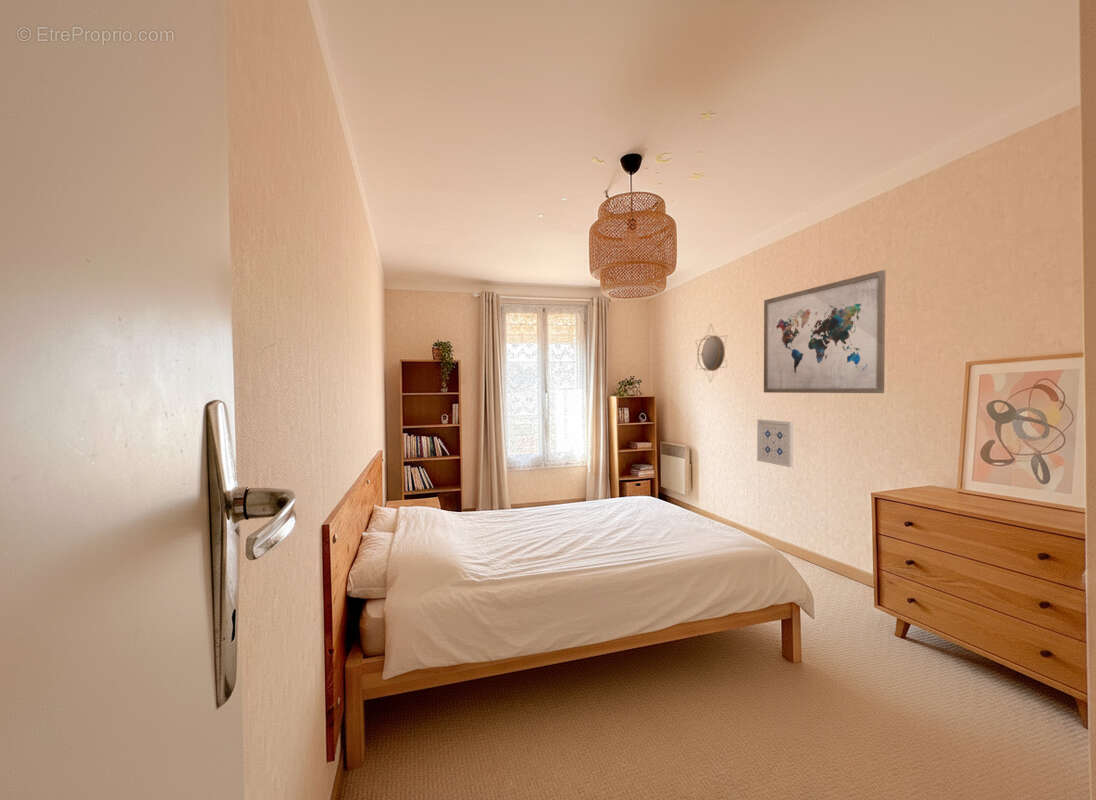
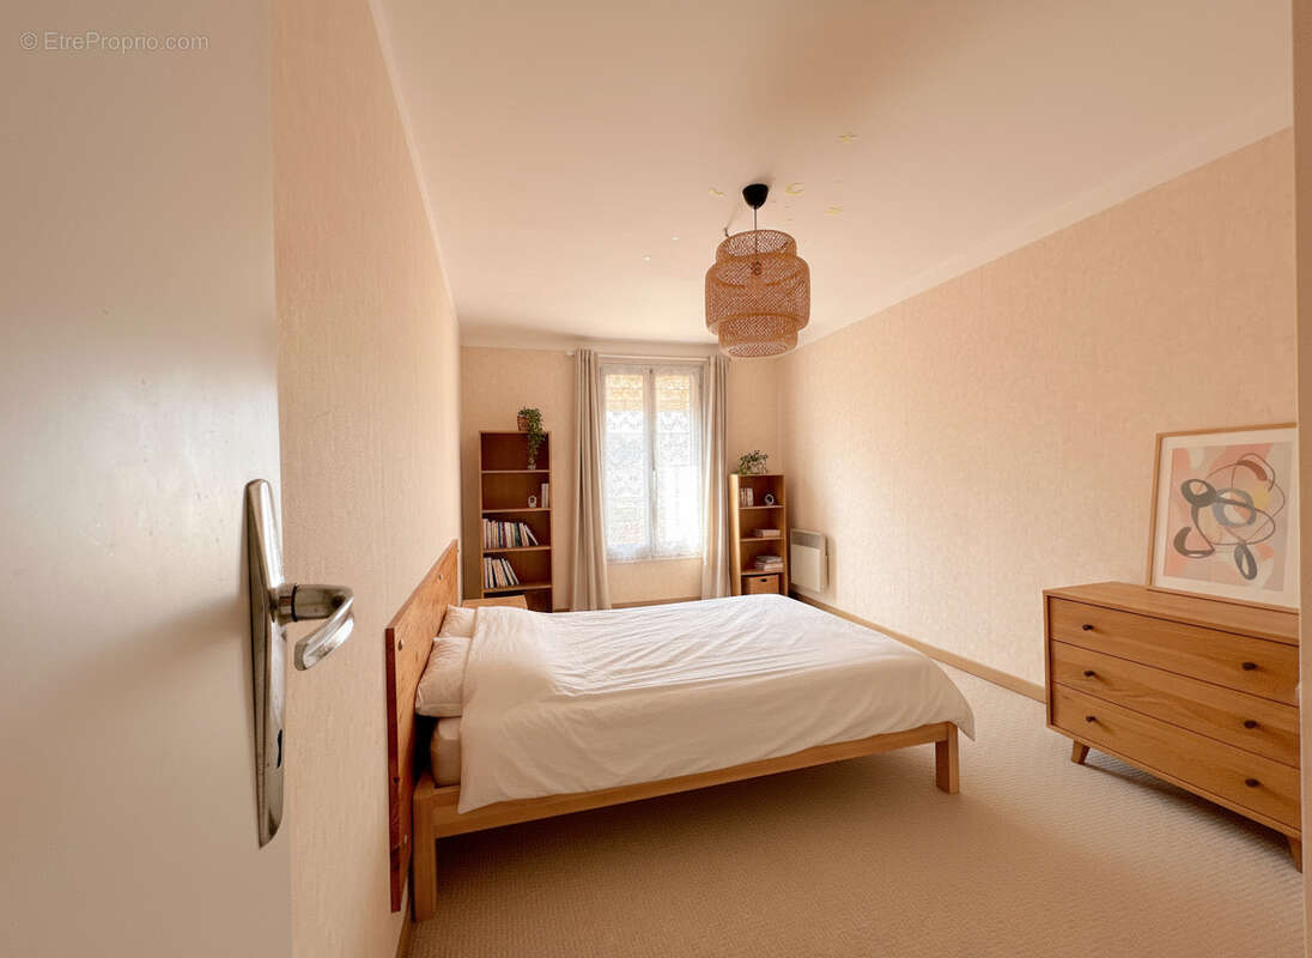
- home mirror [694,323,728,384]
- wall art [763,269,887,394]
- wall art [756,418,794,468]
